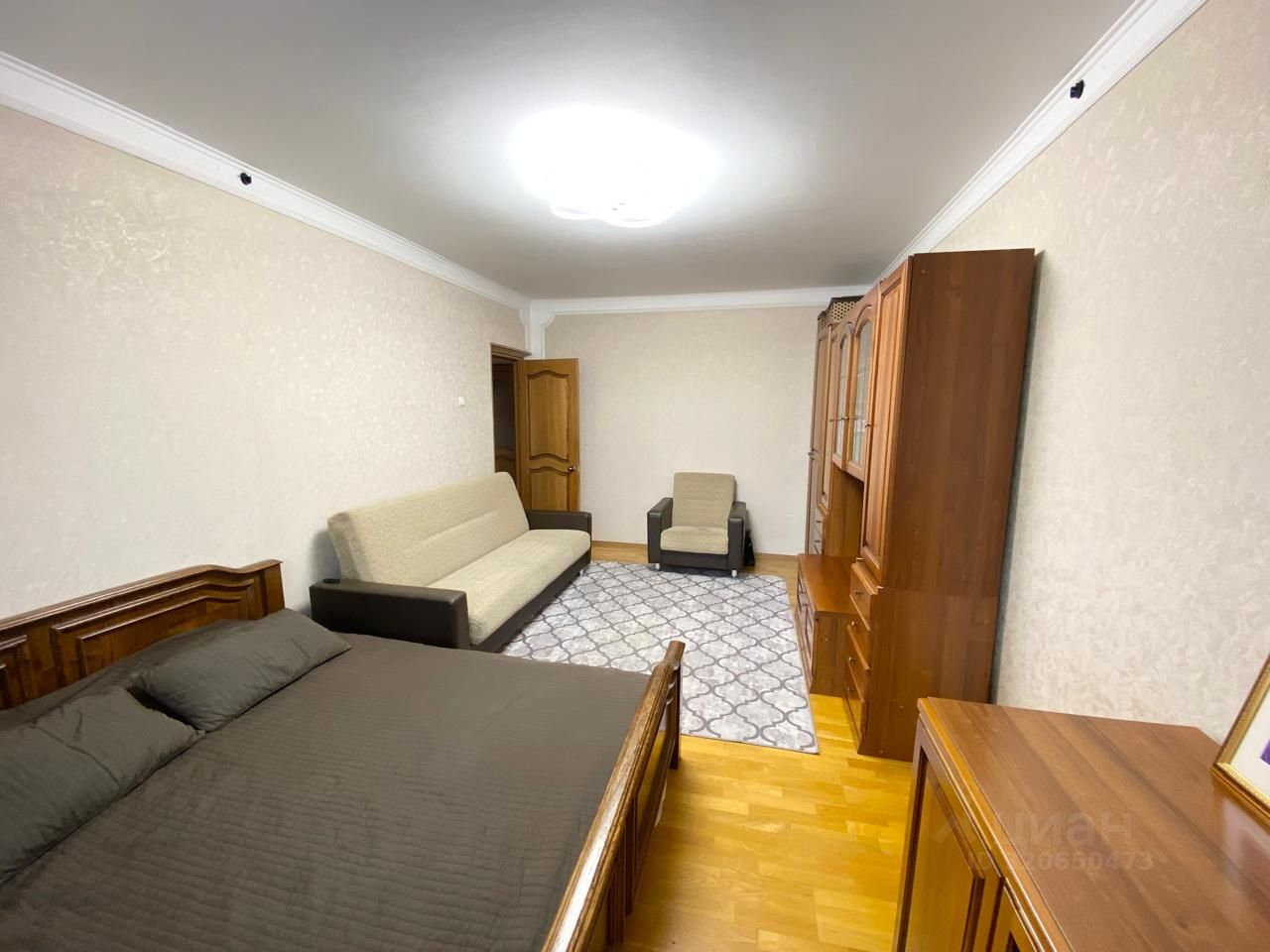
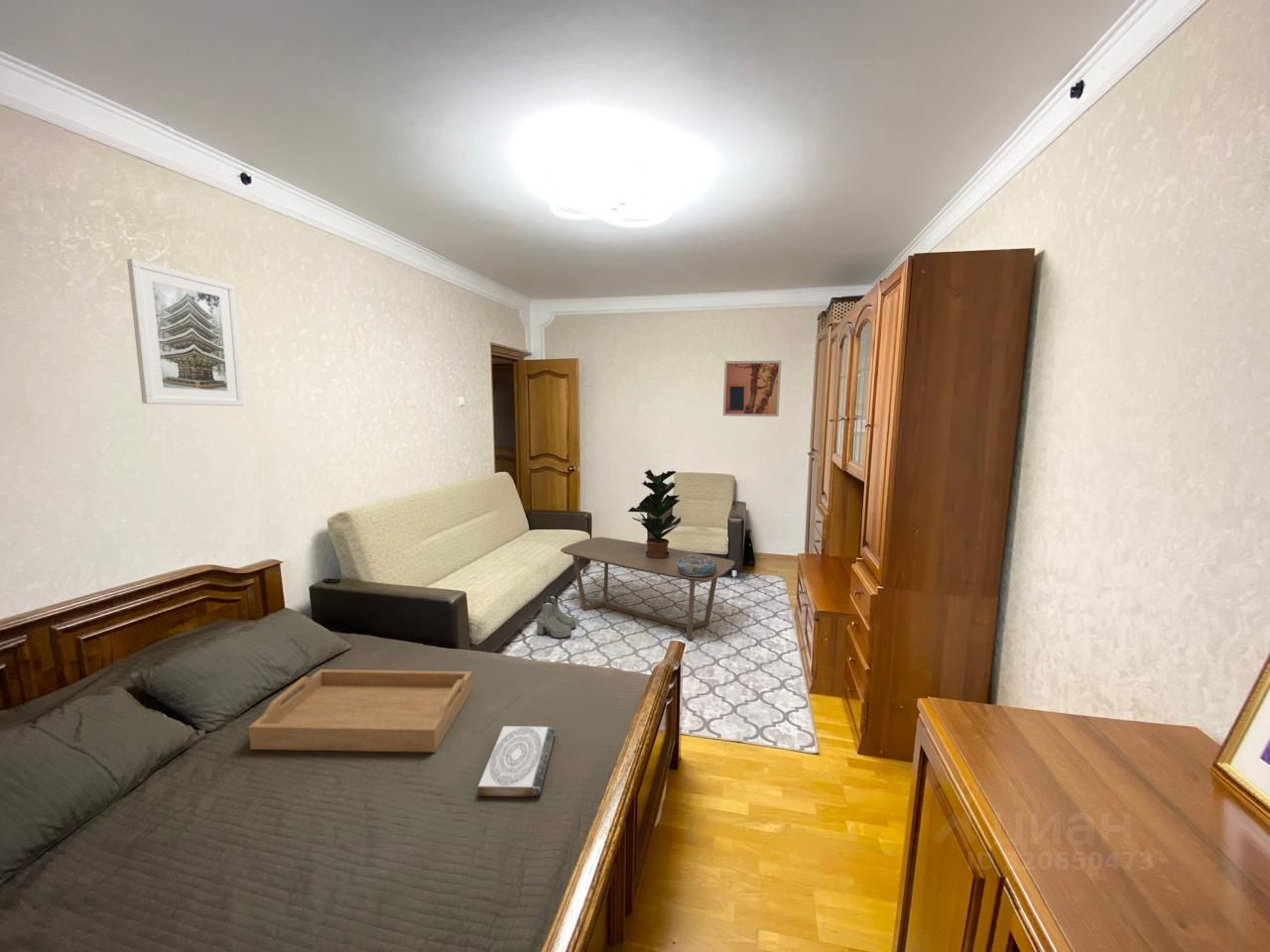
+ potted plant [627,469,682,559]
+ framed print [126,258,245,407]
+ book [477,725,557,798]
+ coffee table [560,536,736,641]
+ decorative bowl [677,556,717,576]
+ boots [536,593,577,639]
+ wall art [722,360,782,417]
+ serving tray [248,668,473,754]
